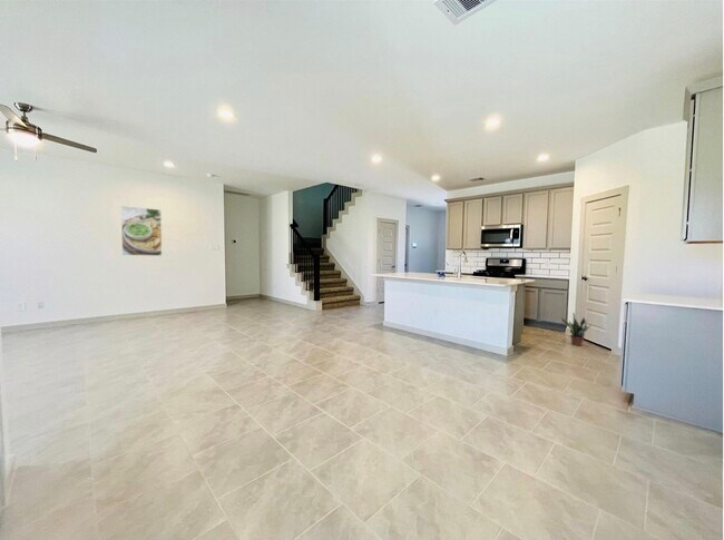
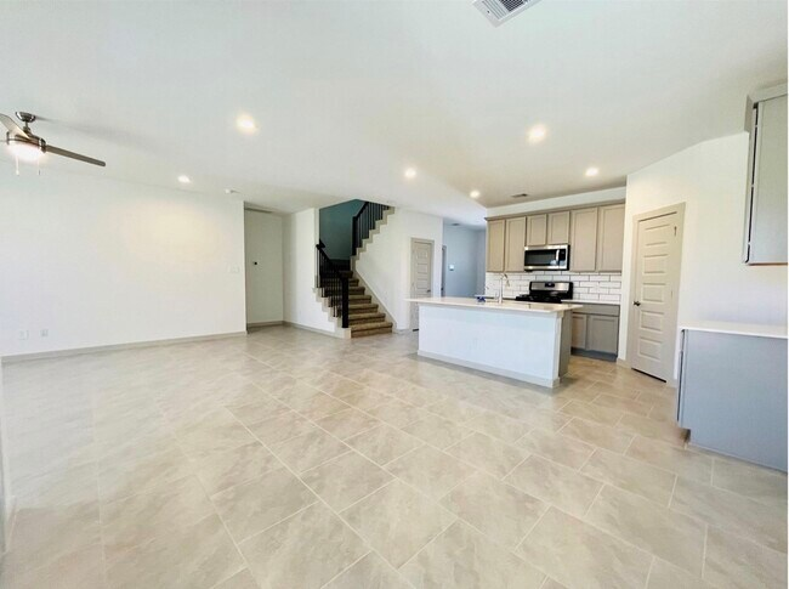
- potted plant [560,313,594,347]
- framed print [120,205,163,257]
